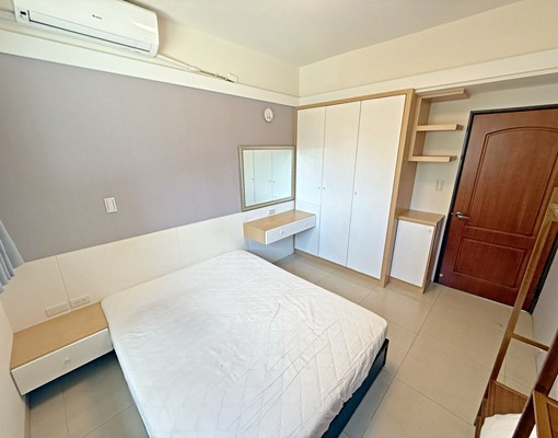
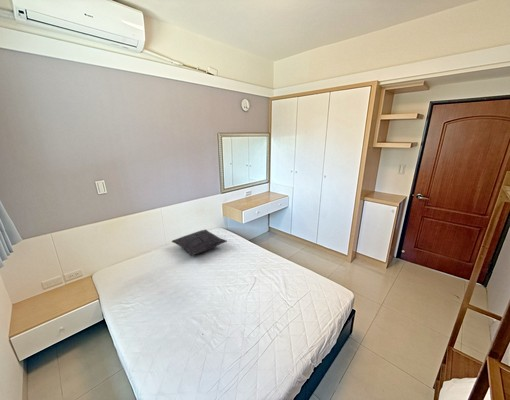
+ pillow [171,229,228,257]
